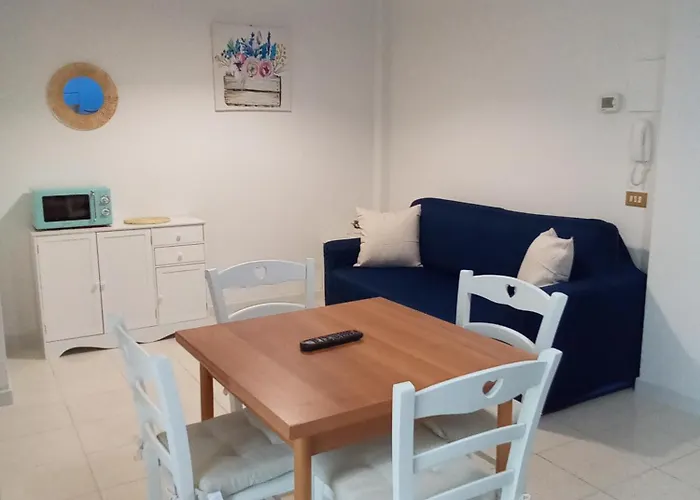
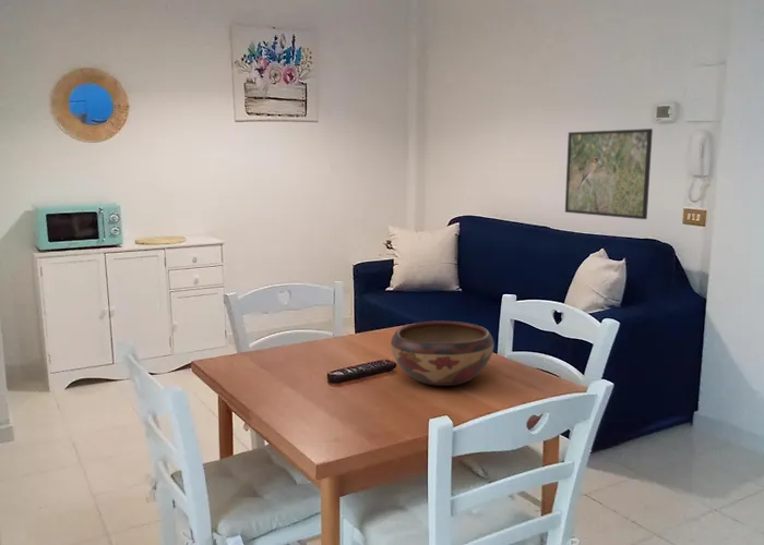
+ decorative bowl [390,320,494,387]
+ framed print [564,128,654,220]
